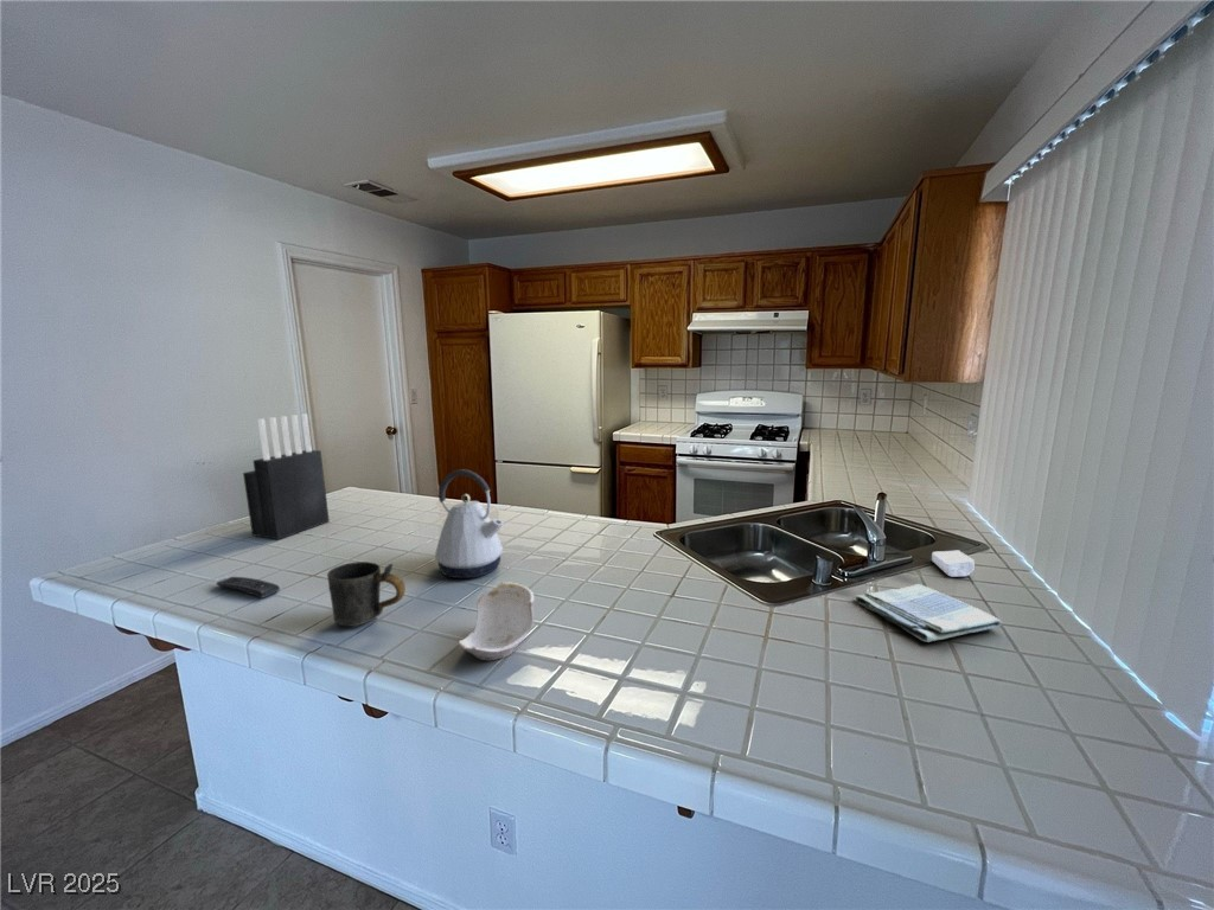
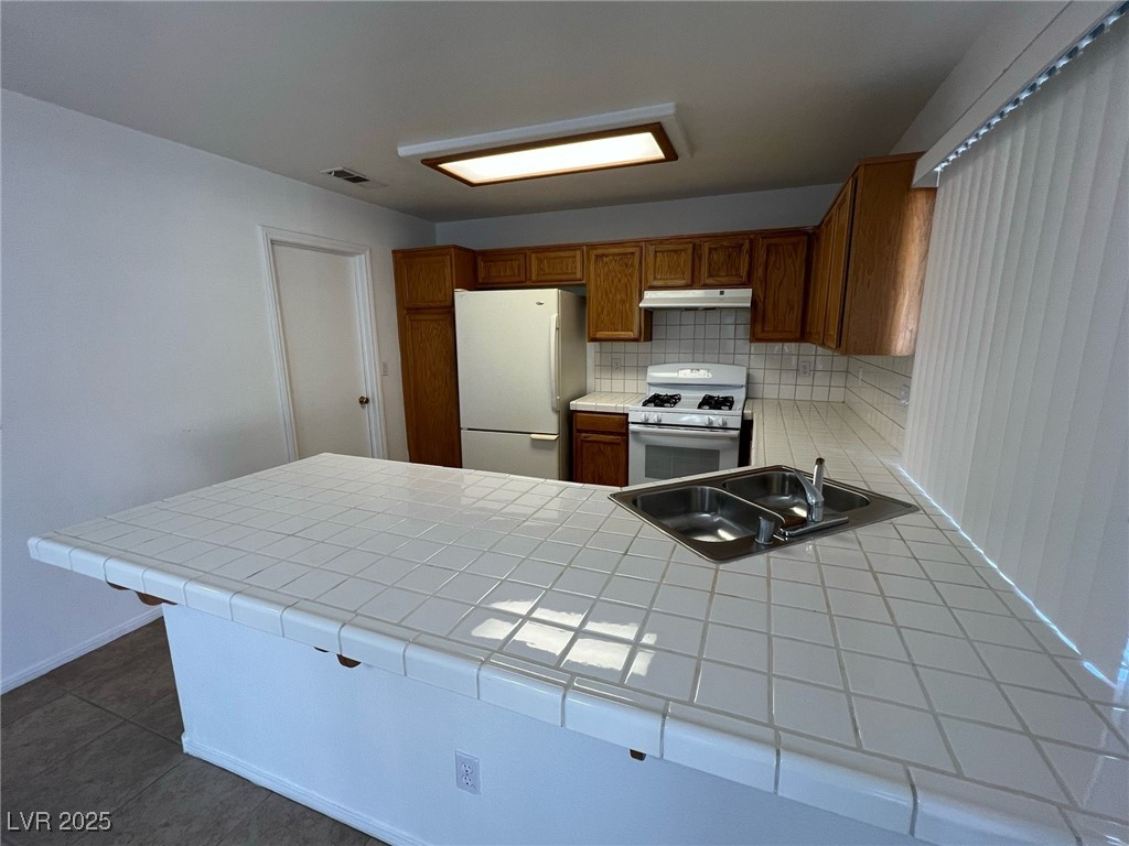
- bowl [458,581,536,661]
- kettle [434,468,505,579]
- dish towel [854,583,1003,643]
- mug [326,560,407,628]
- remote control [215,576,281,600]
- soap bar [931,550,976,578]
- knife block [242,412,331,541]
